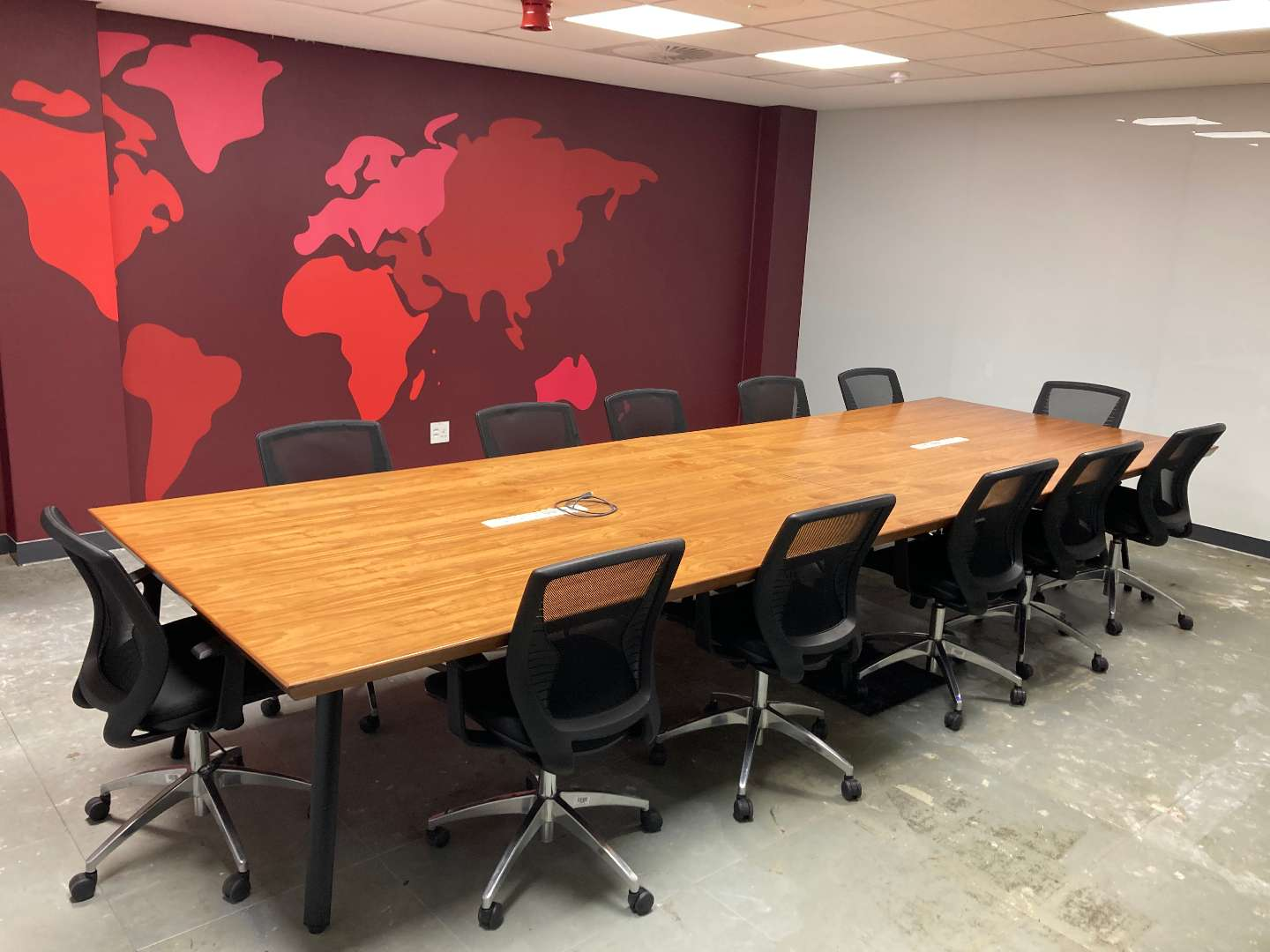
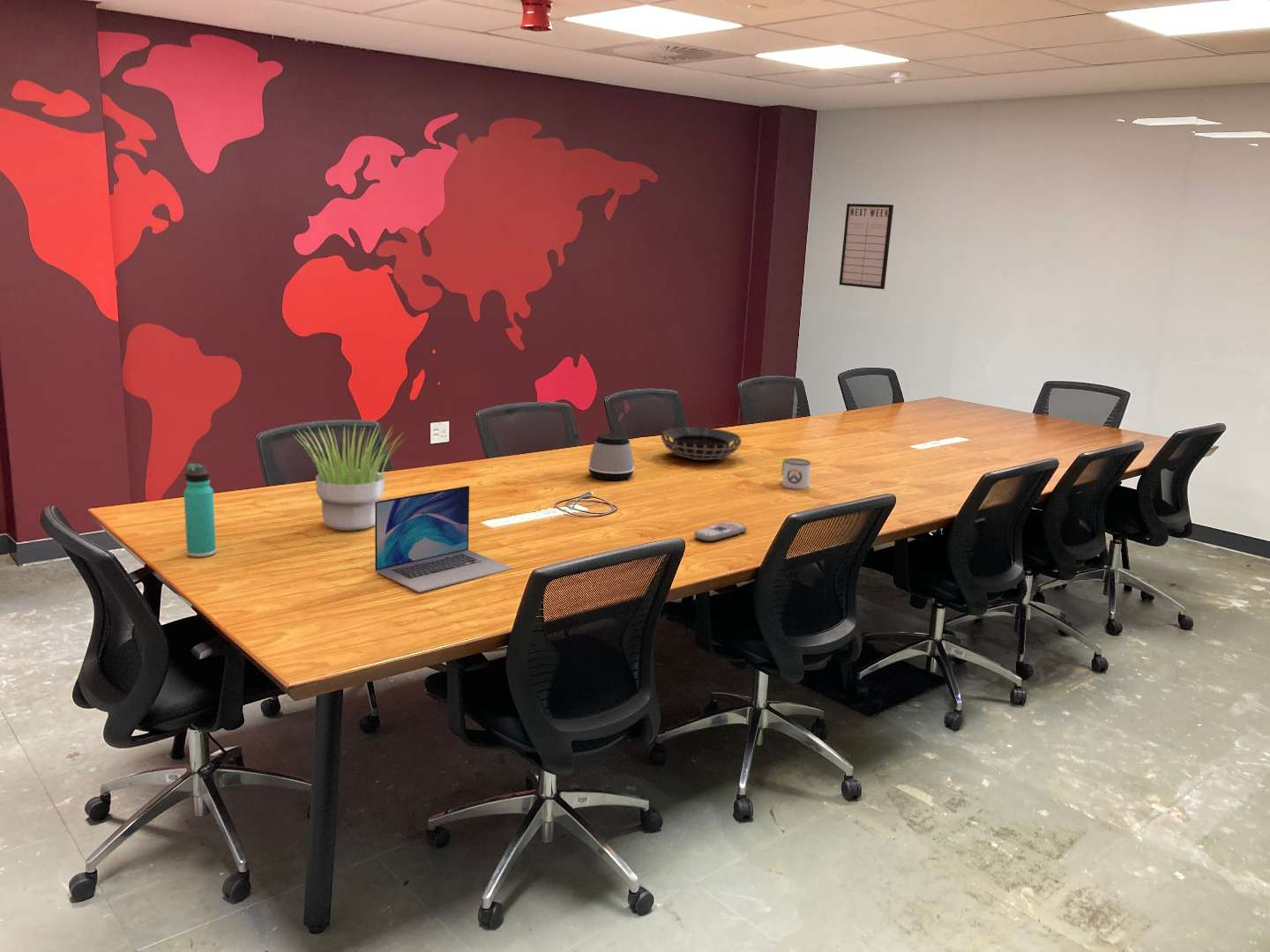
+ laptop [374,485,513,593]
+ mug [781,457,811,490]
+ writing board [838,203,894,290]
+ potted plant [293,424,409,532]
+ decorative bowl [660,427,743,461]
+ remote control [693,520,748,542]
+ thermos bottle [183,463,217,558]
+ speaker [587,433,635,481]
